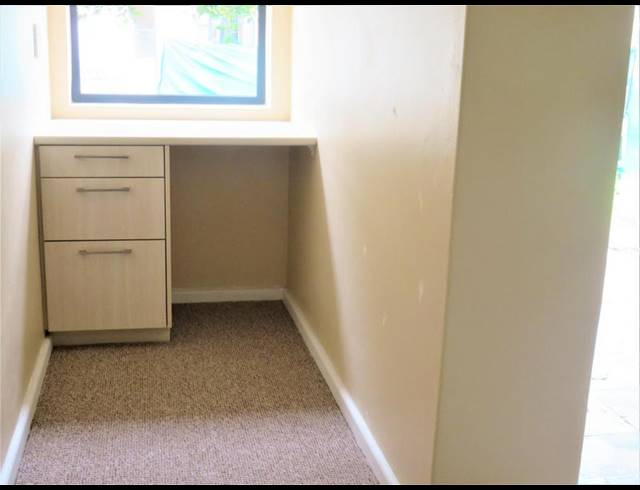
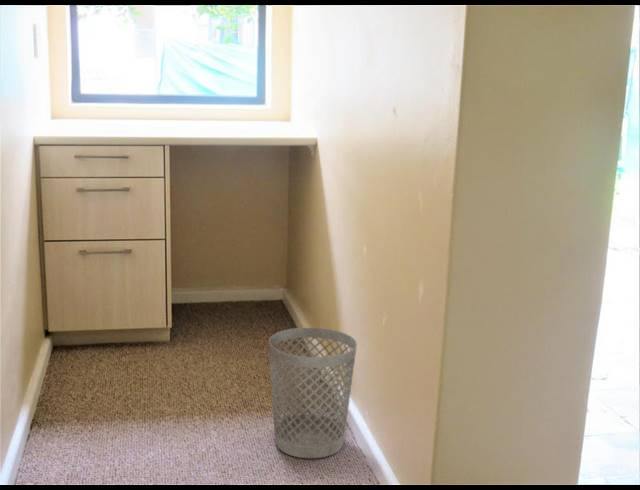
+ wastebasket [268,327,358,459]
